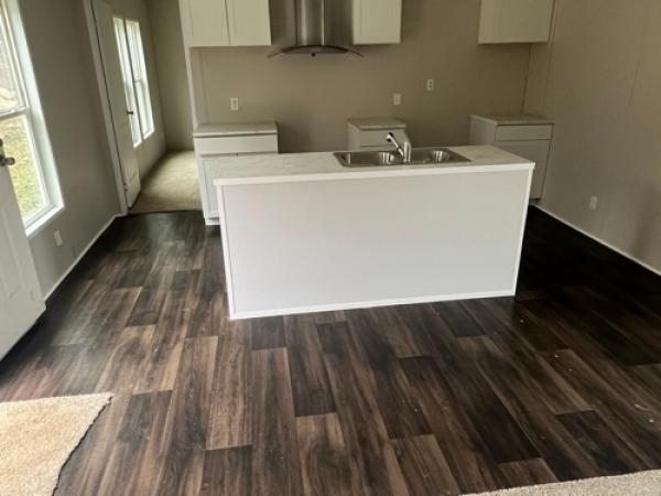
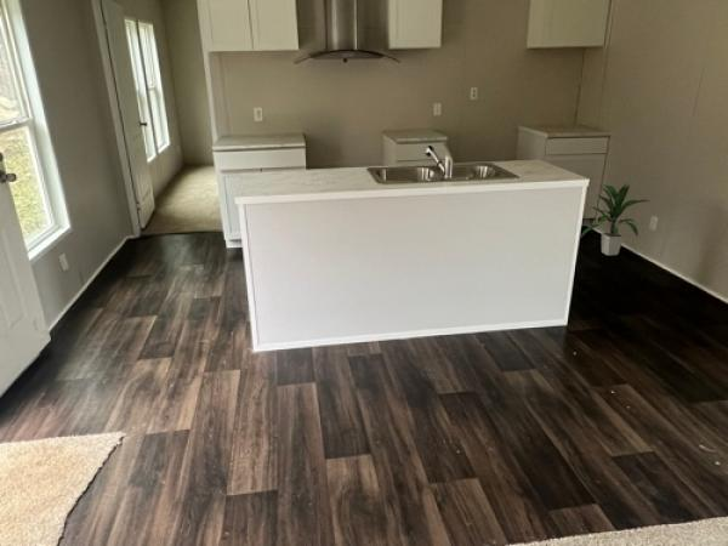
+ indoor plant [579,182,652,256]
